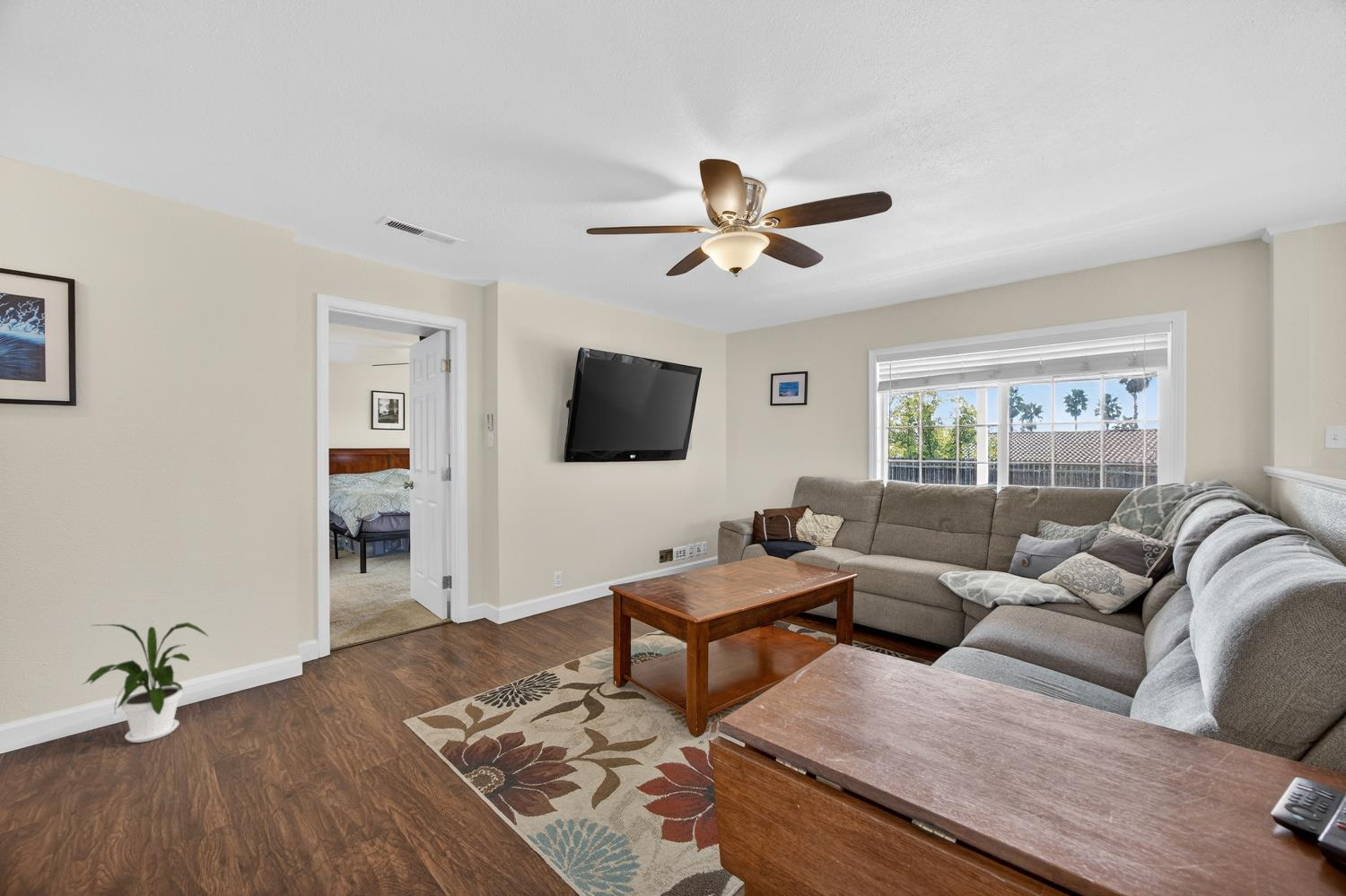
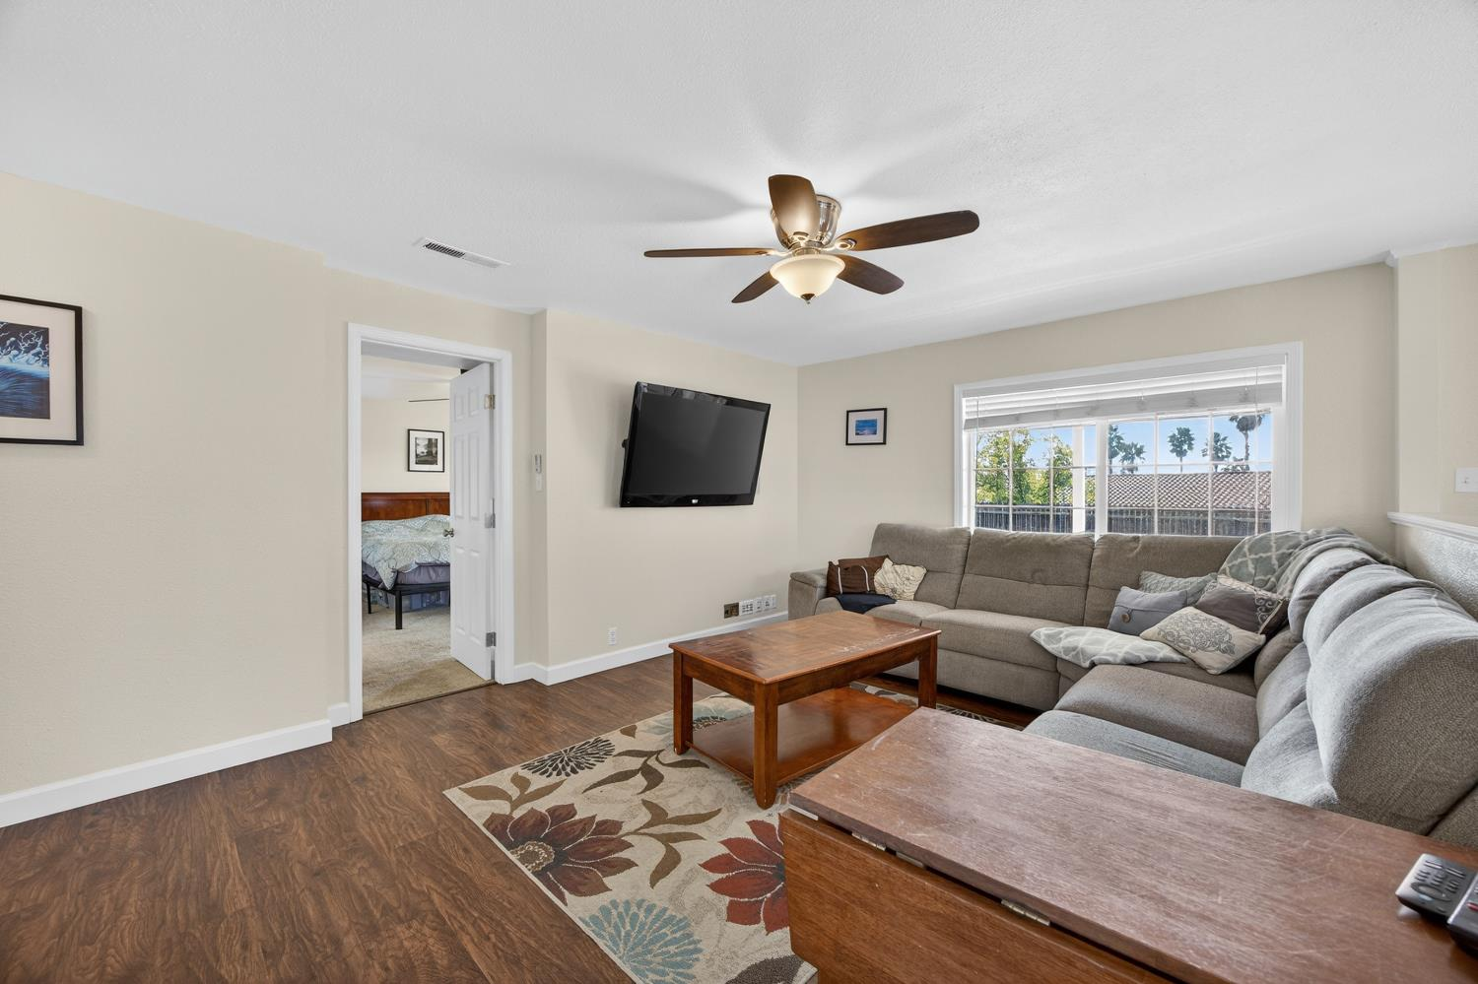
- house plant [82,622,209,744]
